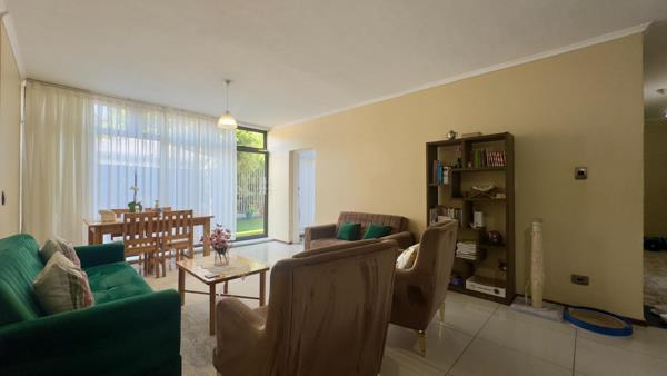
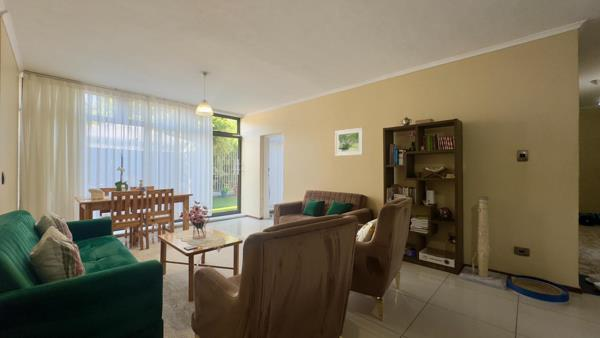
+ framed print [334,127,364,157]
